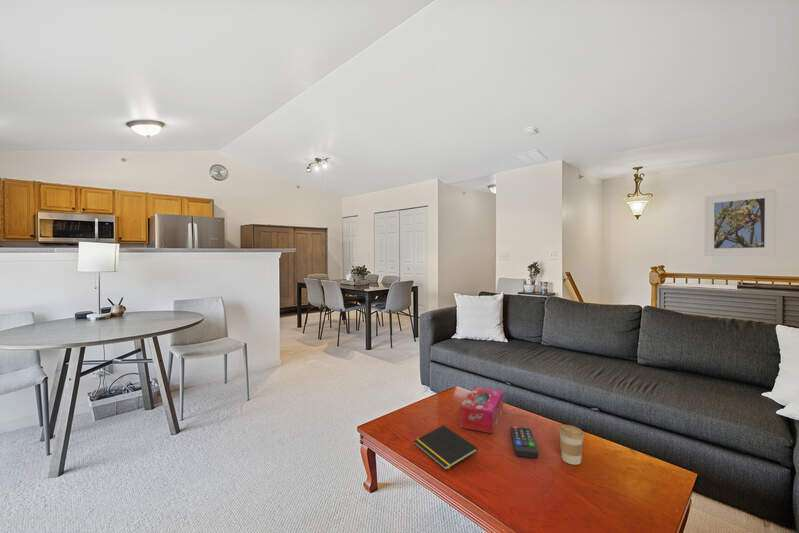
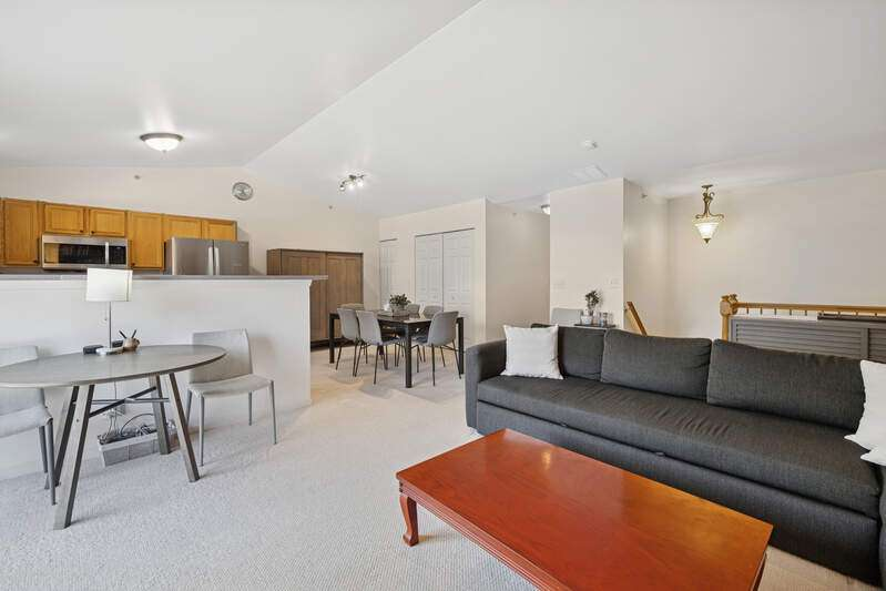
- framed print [704,188,777,257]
- tissue box [459,386,504,435]
- notepad [413,425,479,471]
- remote control [510,425,539,459]
- coffee cup [558,424,586,466]
